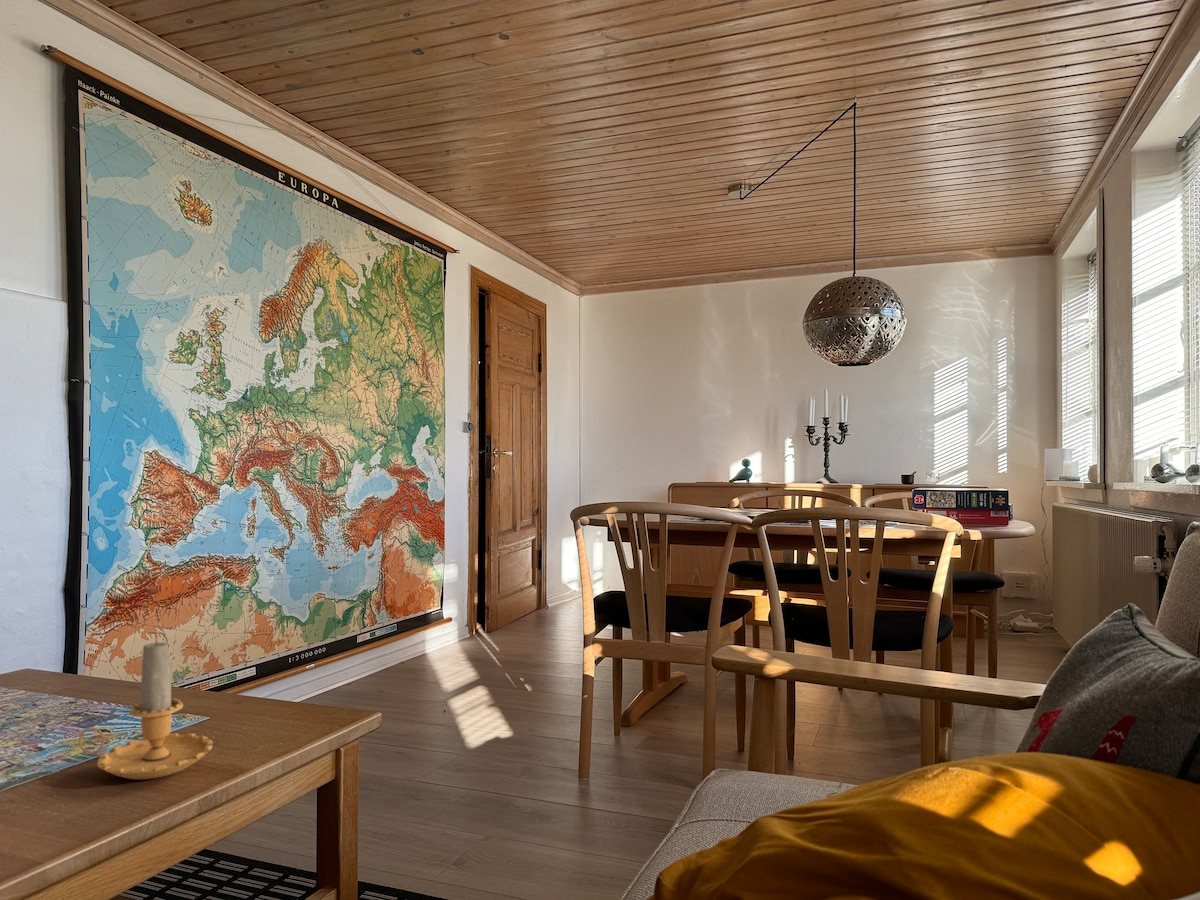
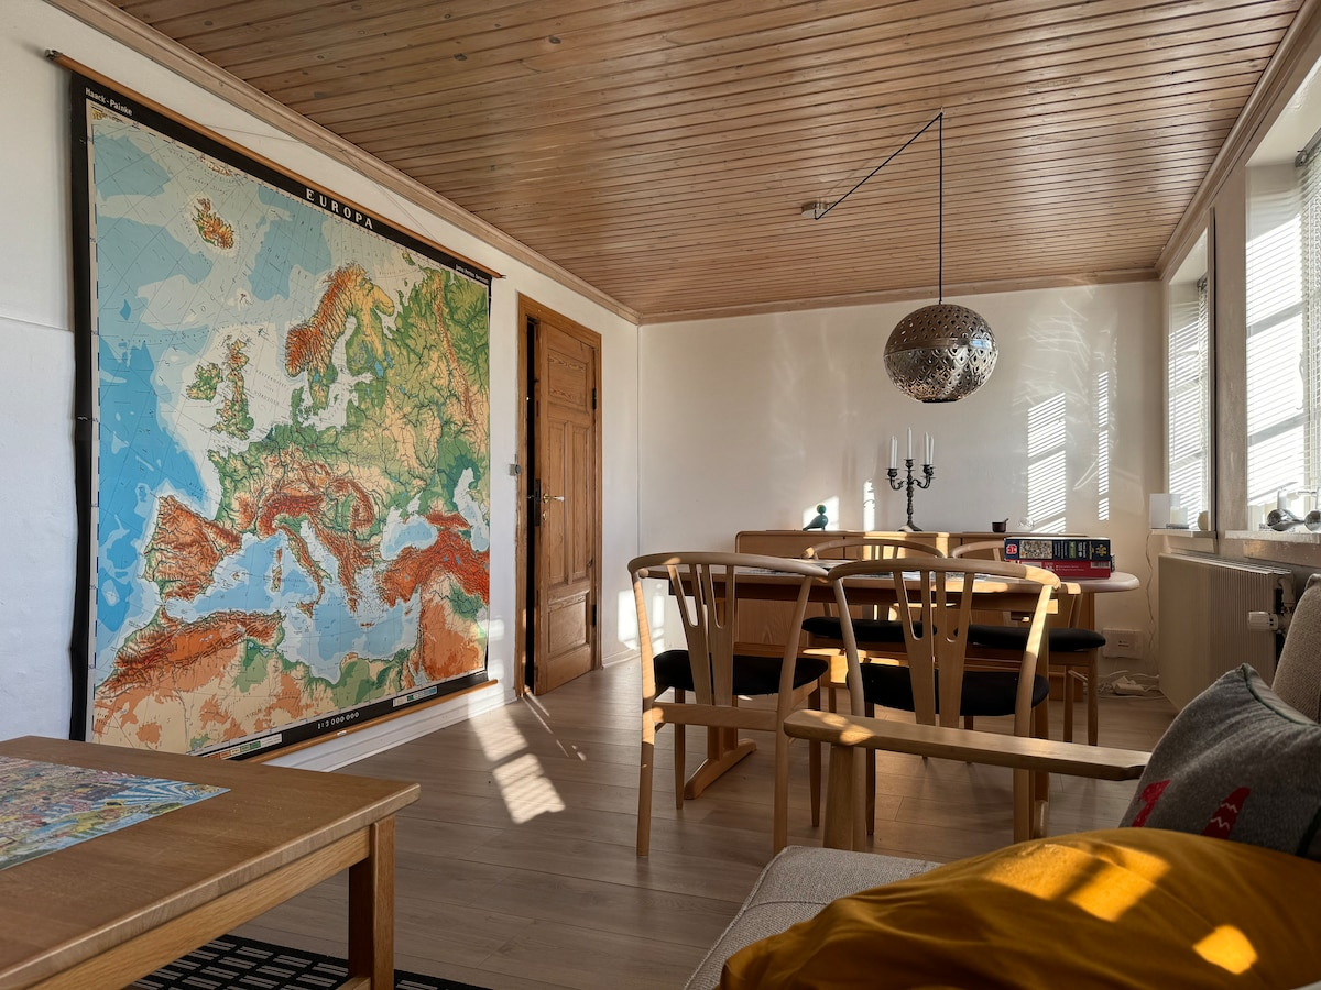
- candle [77,636,214,780]
